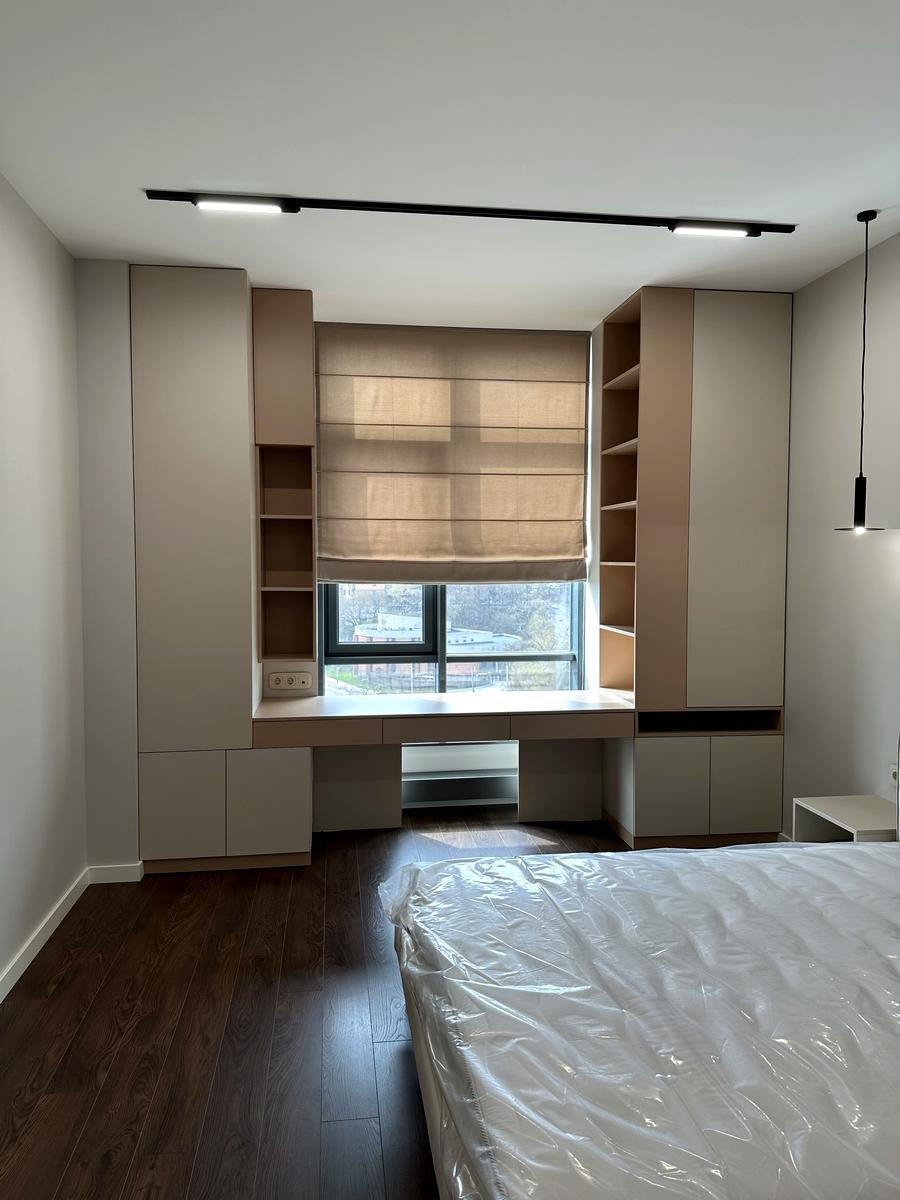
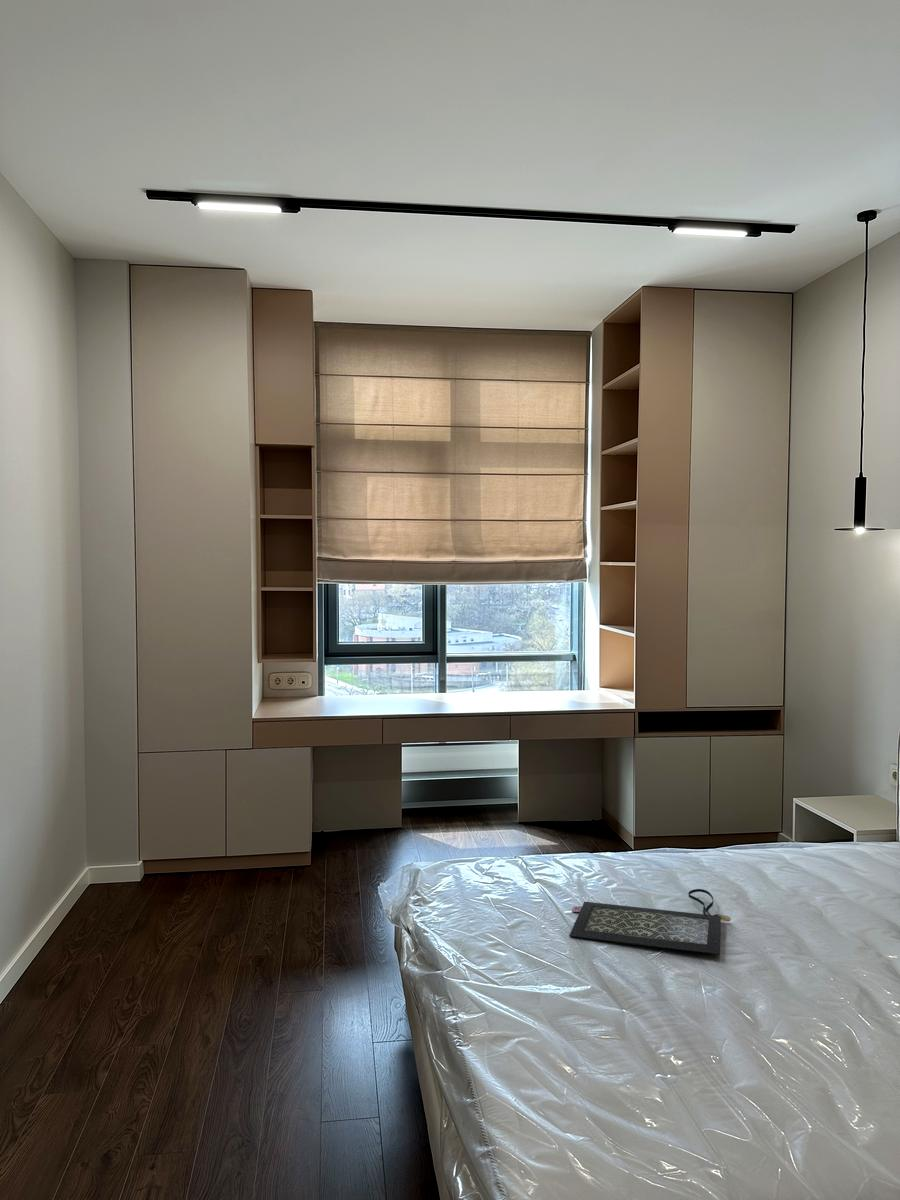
+ clutch bag [568,888,732,955]
